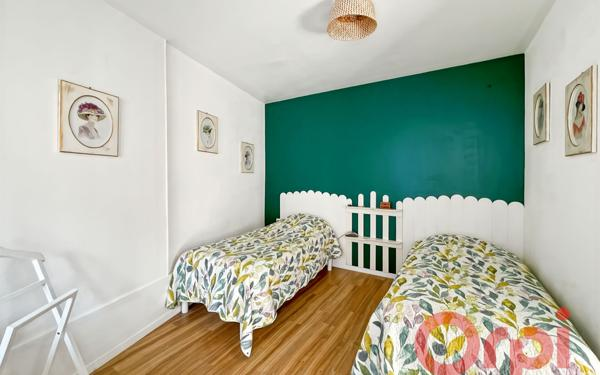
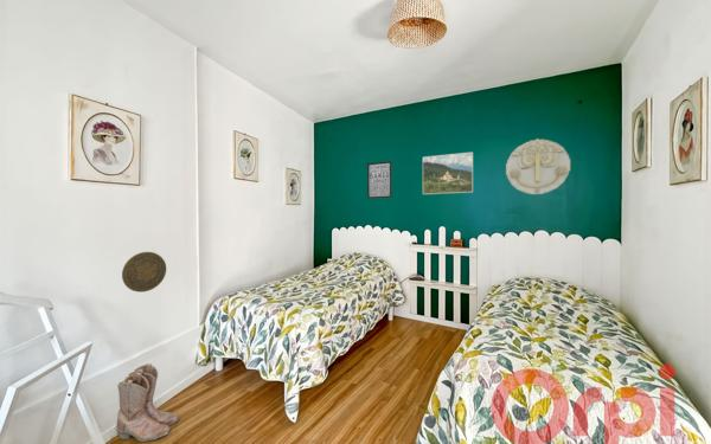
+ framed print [422,152,474,195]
+ wall art [366,160,392,200]
+ wall decoration [505,137,571,195]
+ boots [115,362,180,443]
+ decorative plate [121,251,167,294]
